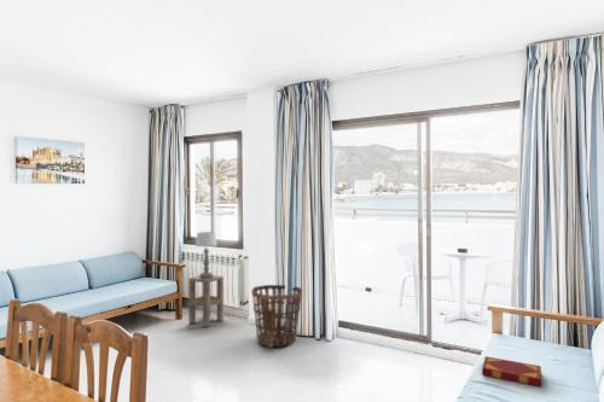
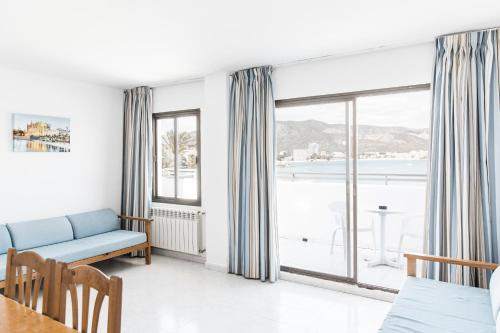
- basket [250,284,303,349]
- side table [187,274,225,328]
- hardback book [481,355,542,388]
- table lamp [194,231,219,278]
